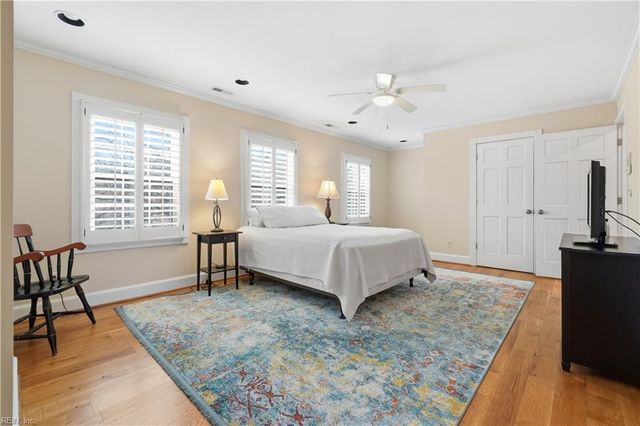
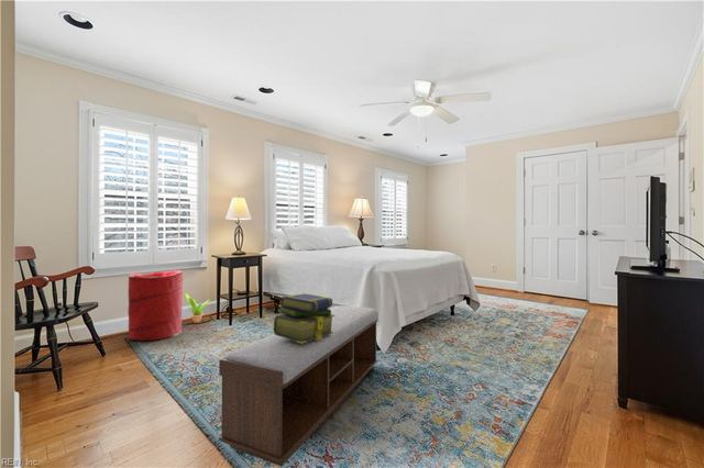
+ stack of books [273,292,334,344]
+ laundry hamper [128,269,184,342]
+ bench [218,305,380,467]
+ potted plant [184,292,211,324]
